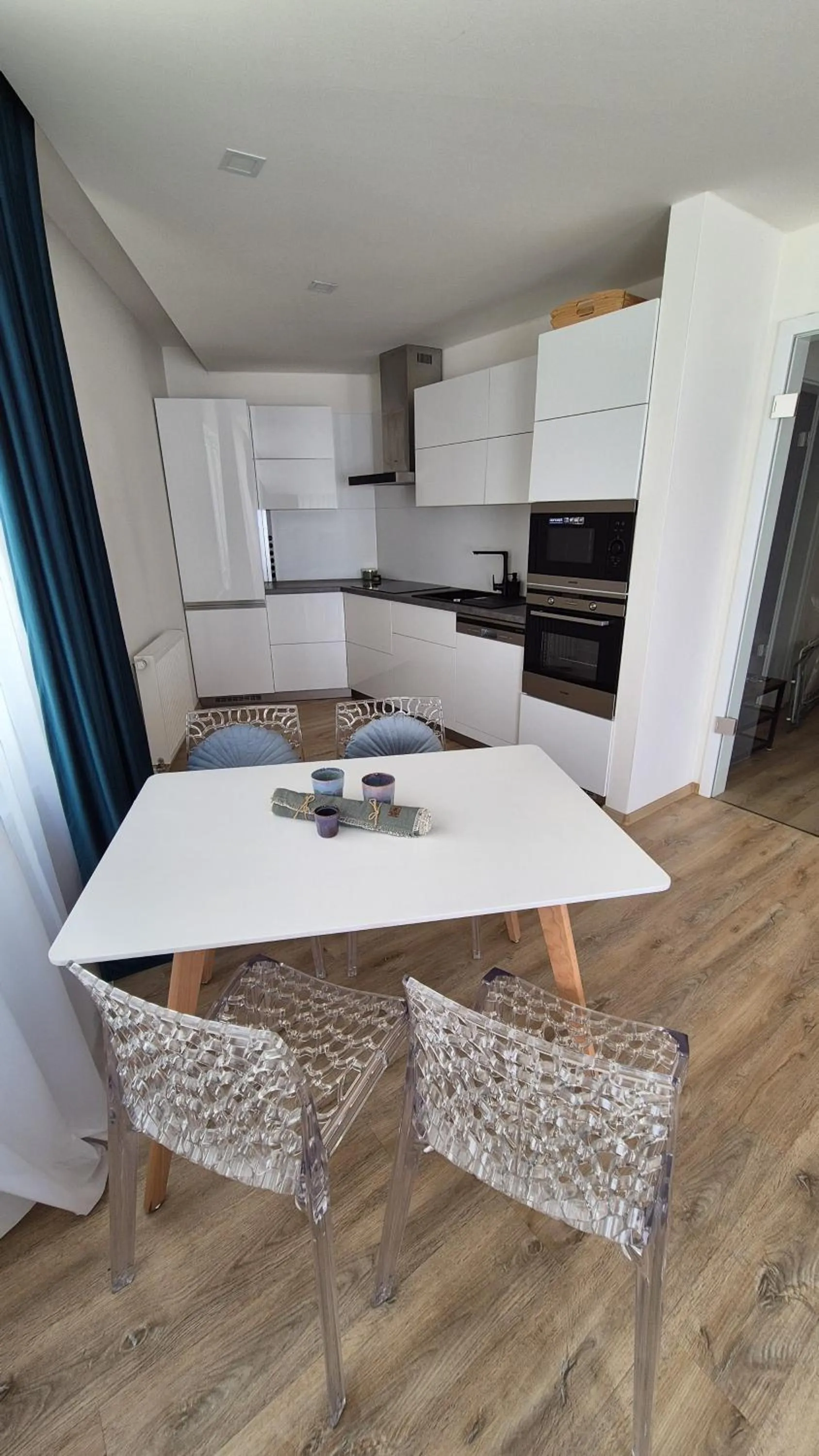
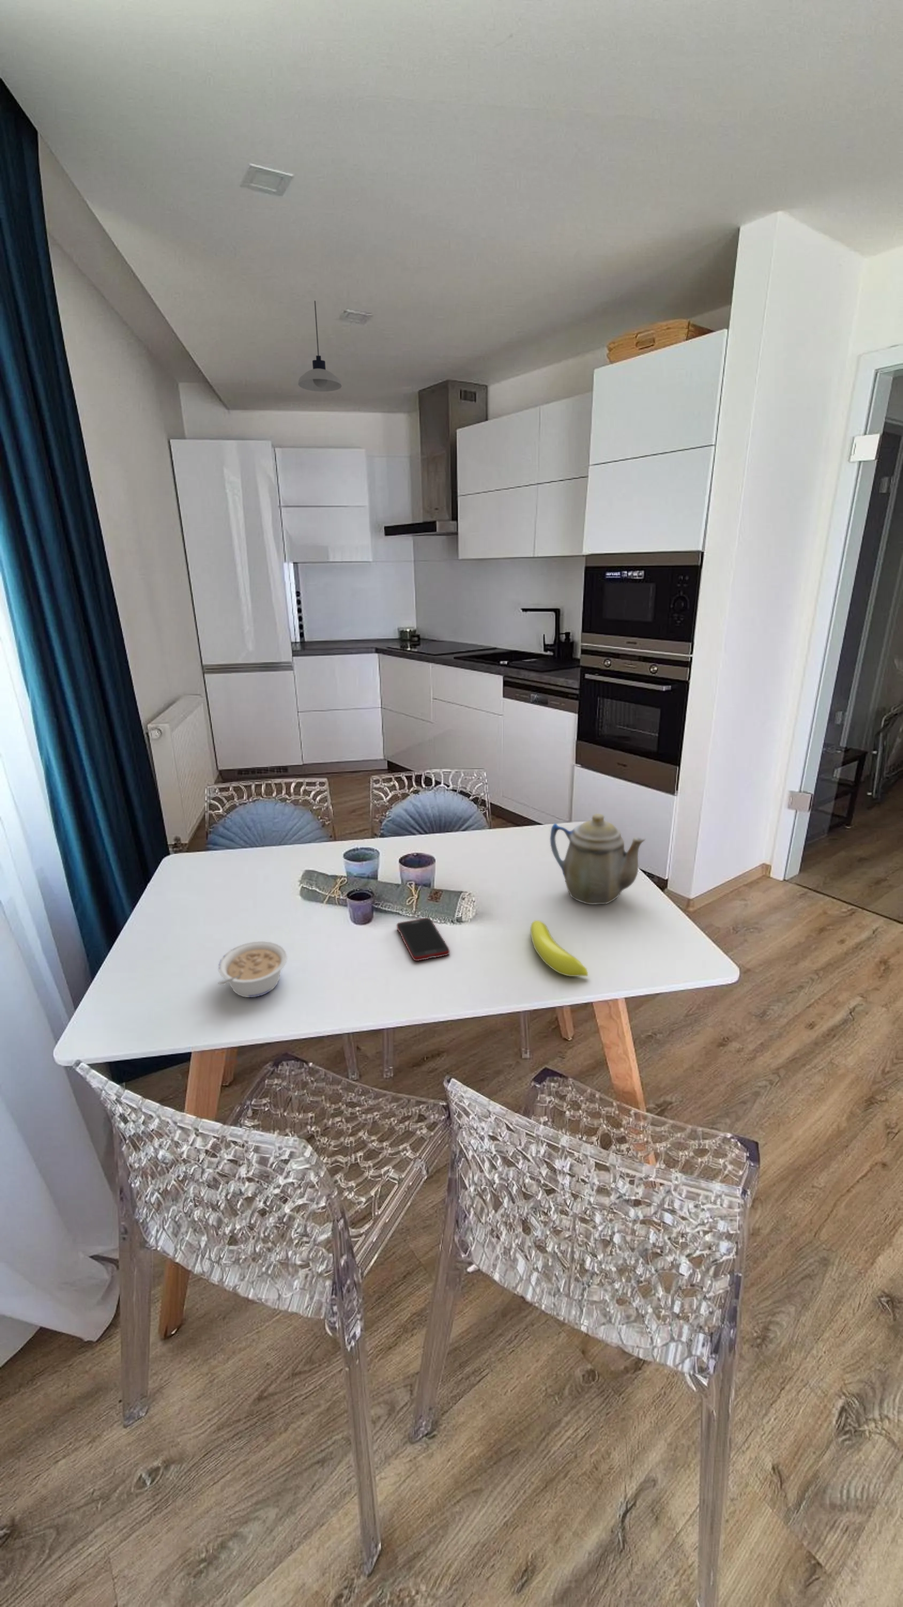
+ cell phone [396,917,451,961]
+ legume [217,940,288,998]
+ pendant light [298,300,343,392]
+ teapot [549,813,646,905]
+ banana [529,919,589,977]
